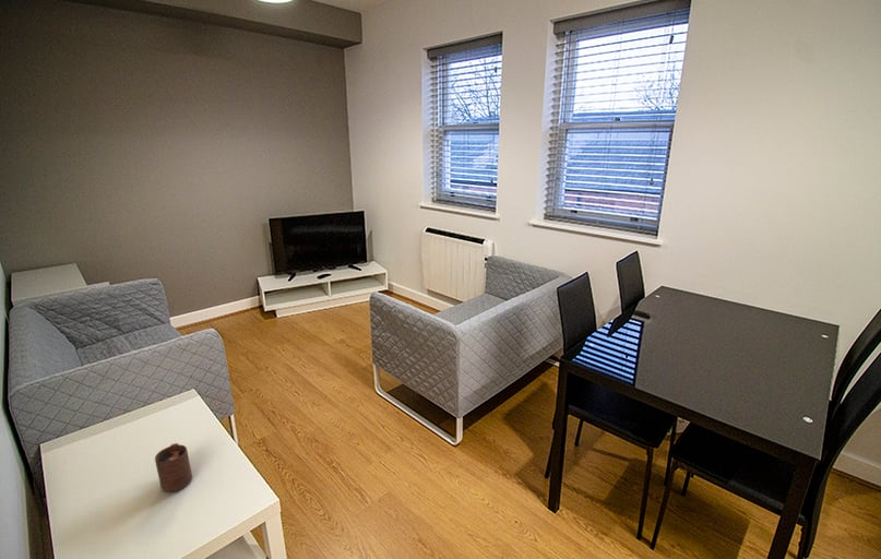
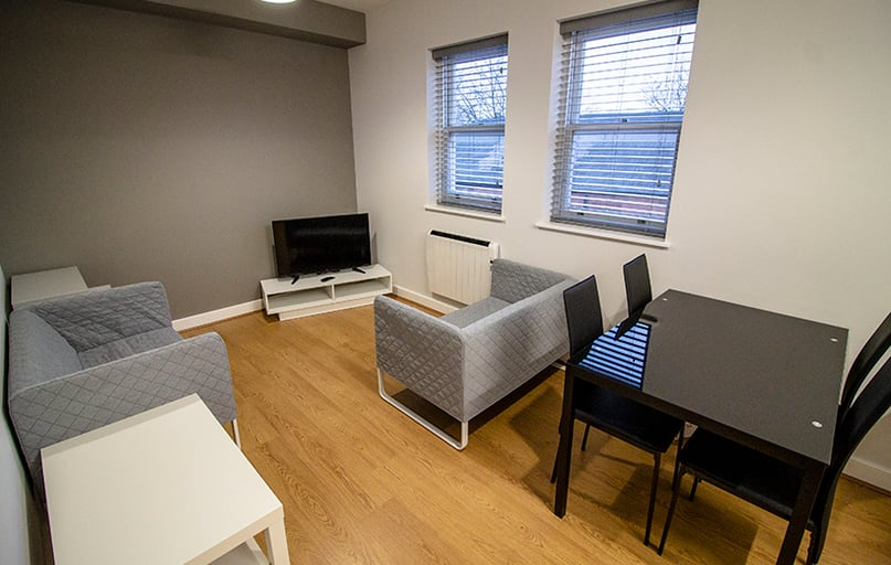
- cup [154,442,193,492]
